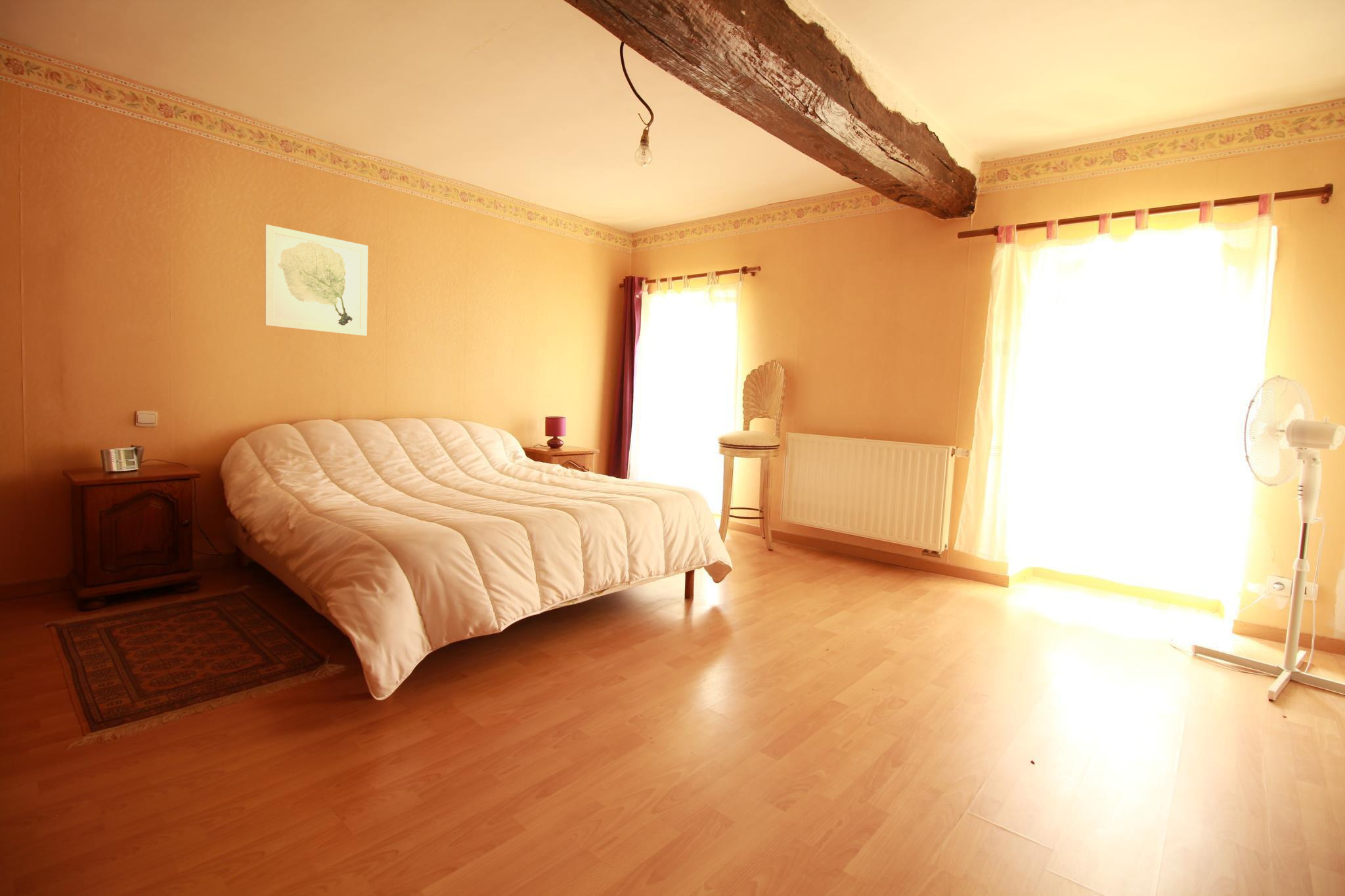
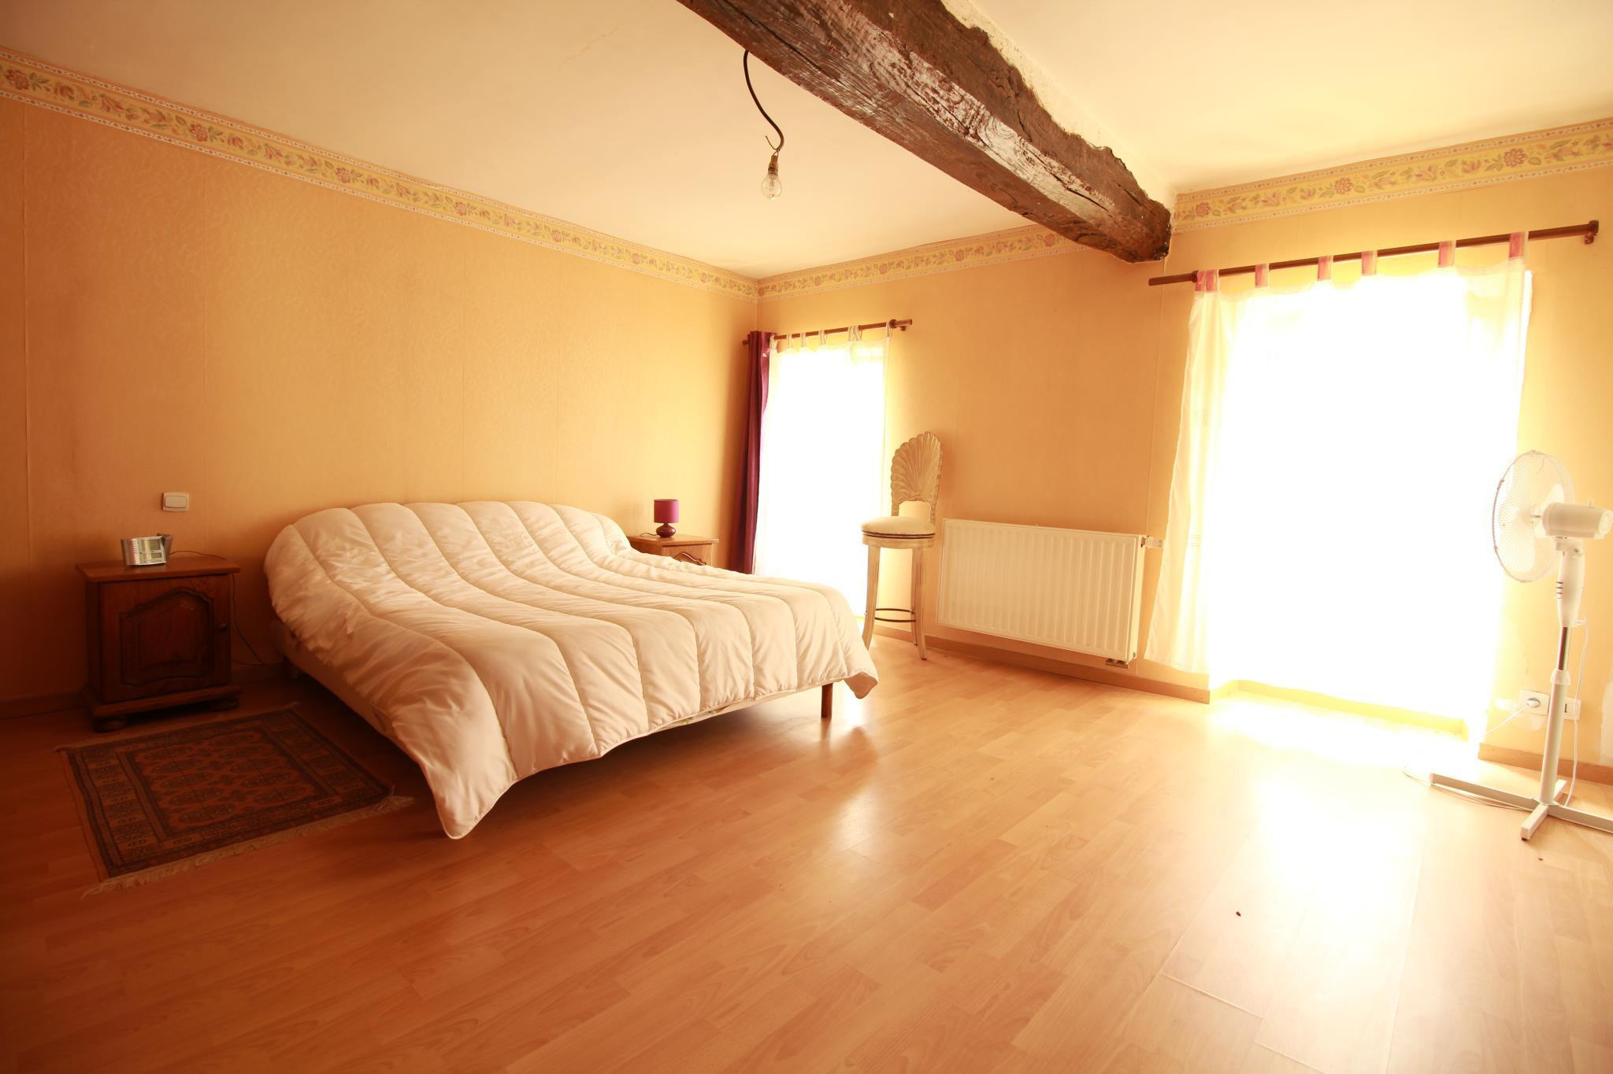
- wall art [265,224,368,337]
